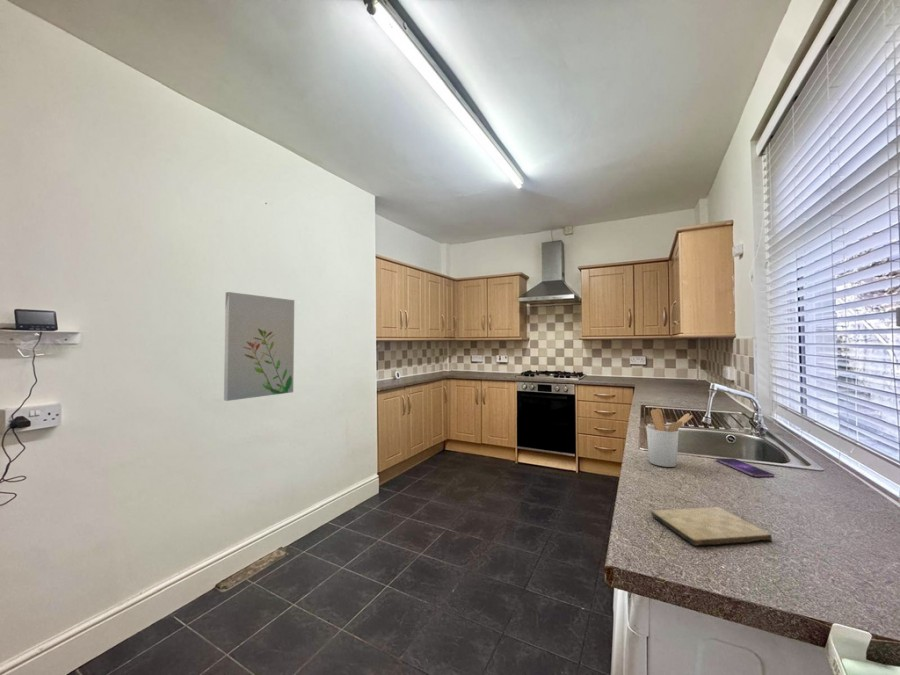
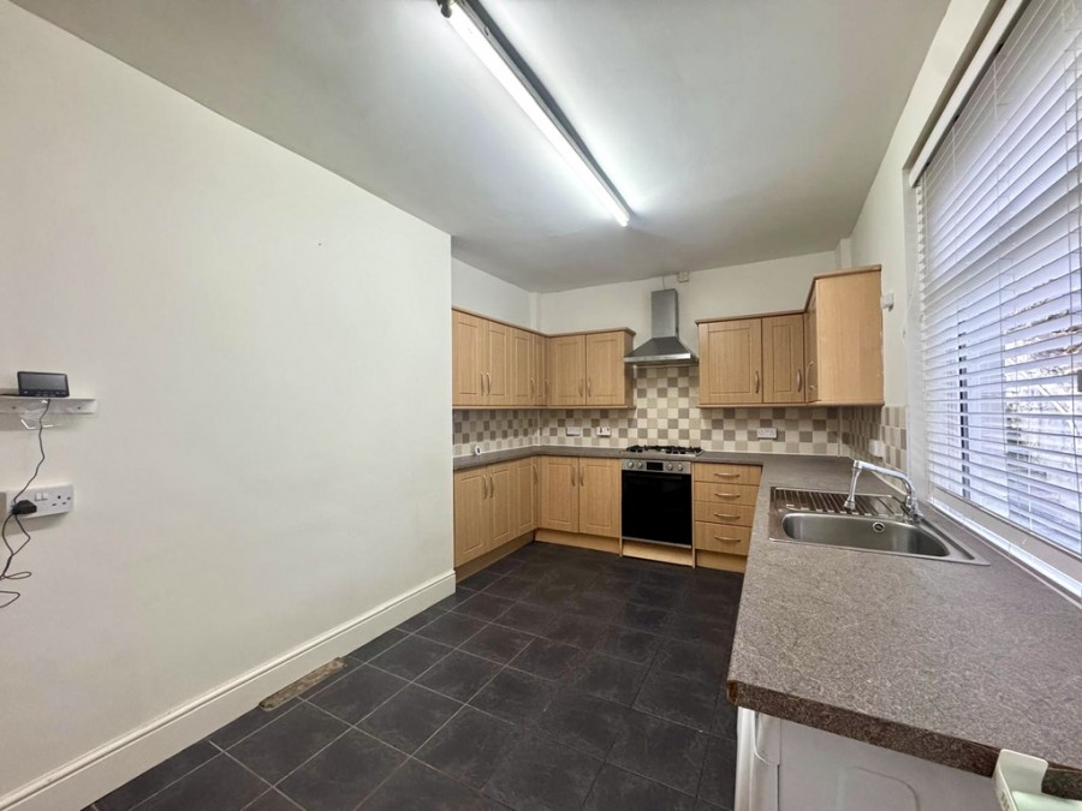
- cutting board [650,506,773,547]
- smartphone [715,458,775,477]
- wall art [223,291,295,402]
- utensil holder [645,408,694,468]
